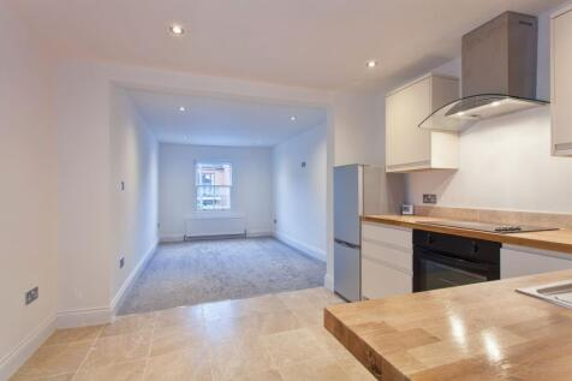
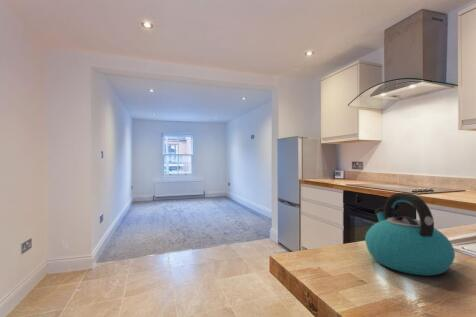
+ kettle [364,192,456,277]
